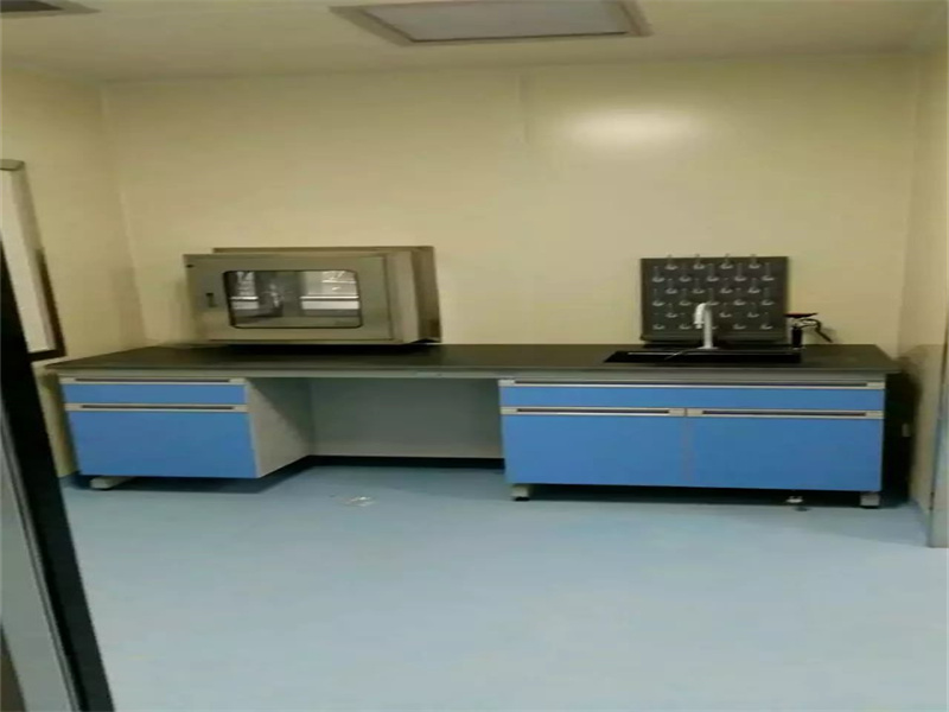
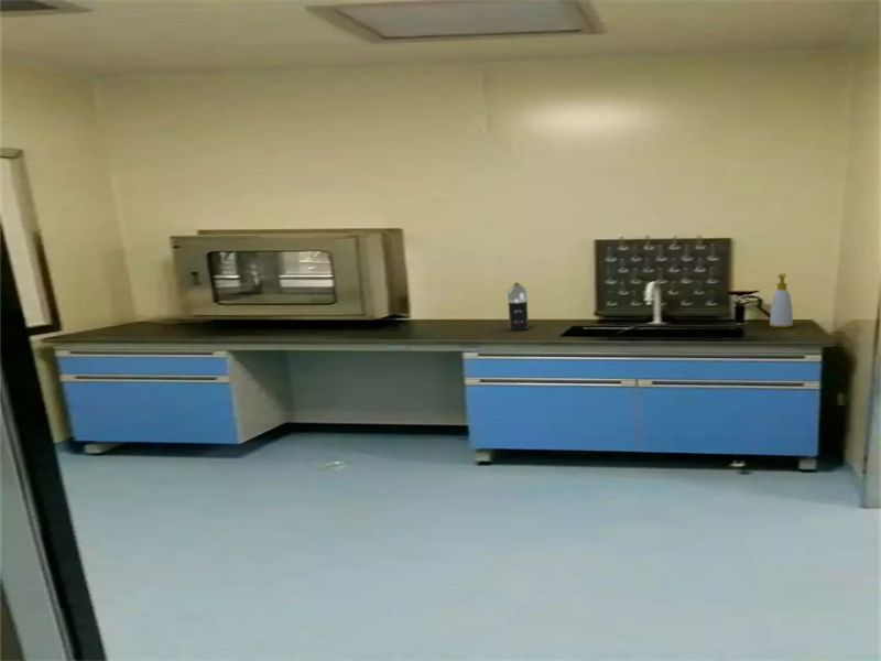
+ spray bottle [507,282,530,332]
+ soap bottle [769,273,794,328]
